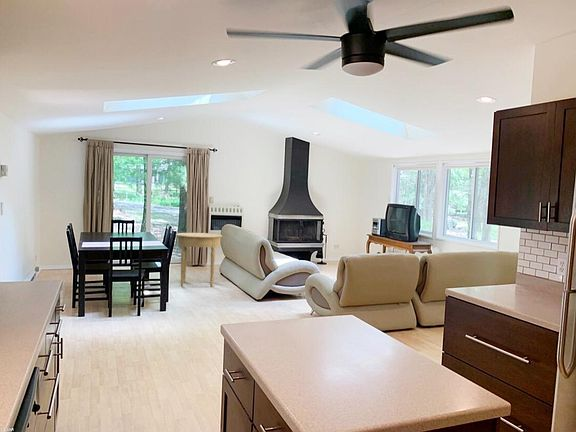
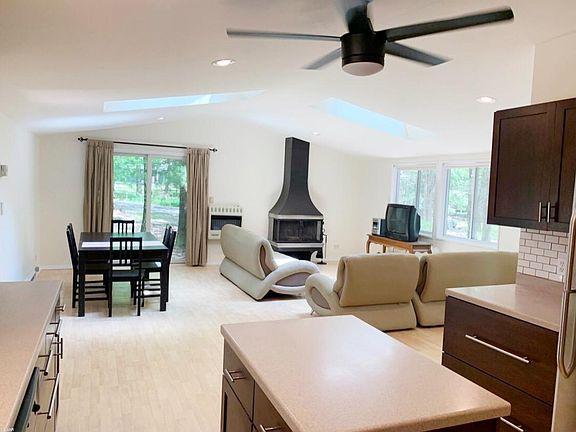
- side table [175,232,223,288]
